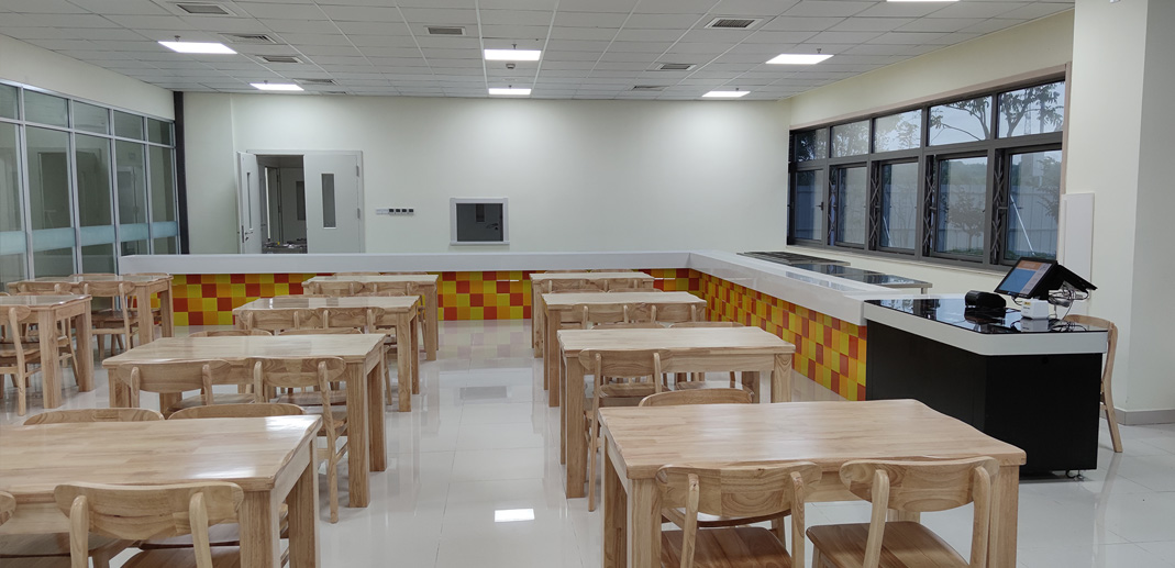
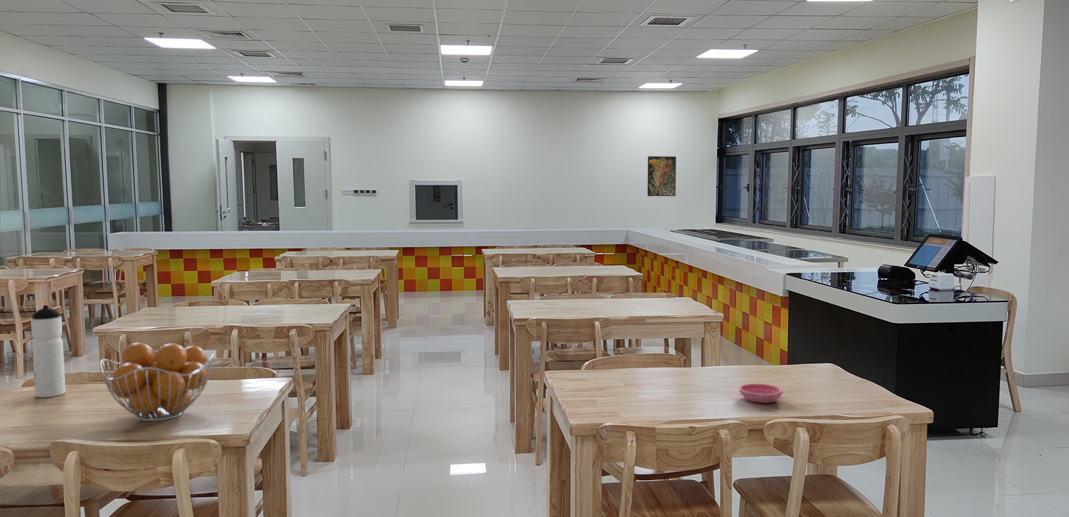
+ fruit basket [99,342,215,422]
+ saucer [738,383,784,404]
+ water bottle [30,304,66,398]
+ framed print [646,155,677,197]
